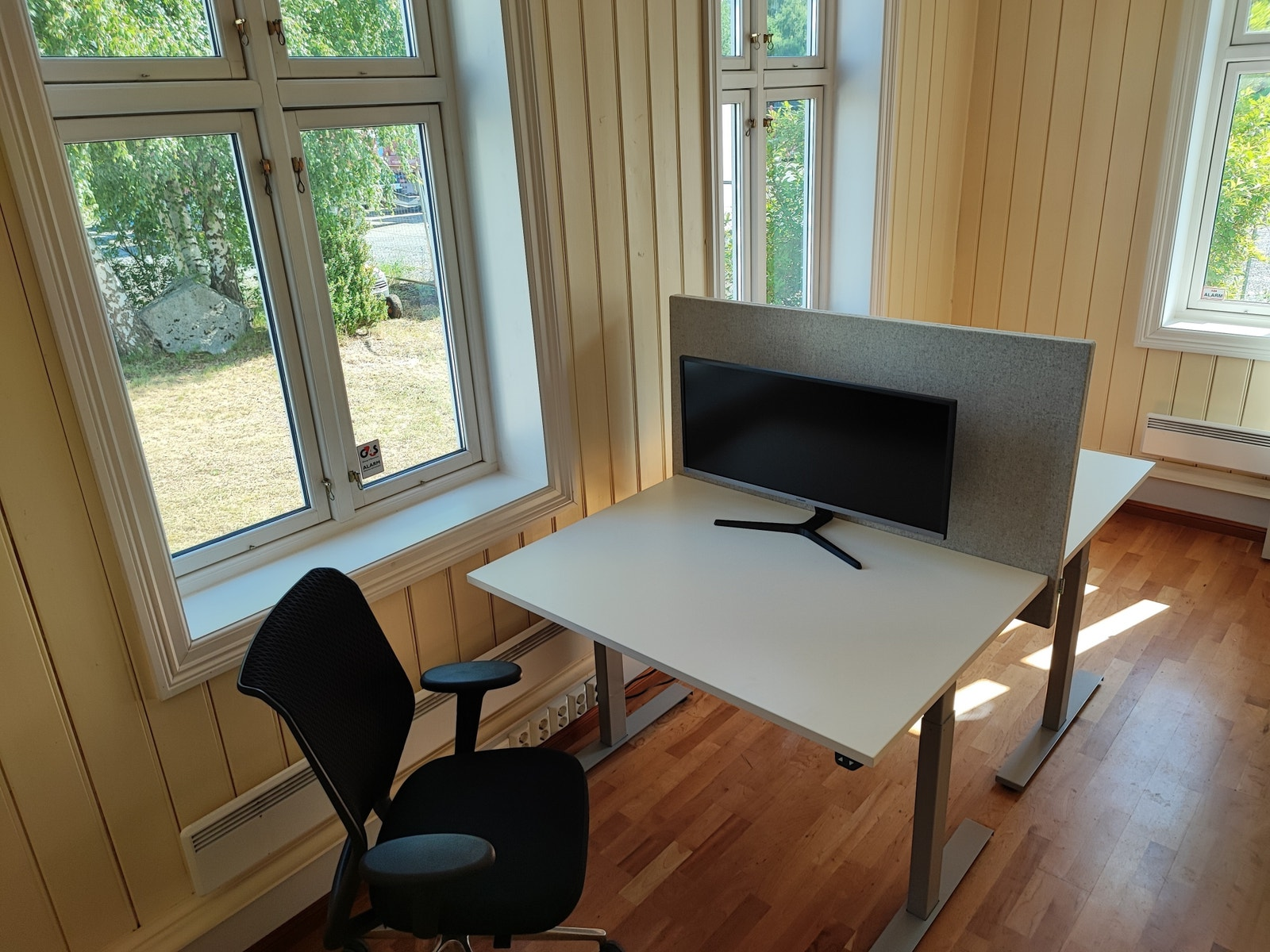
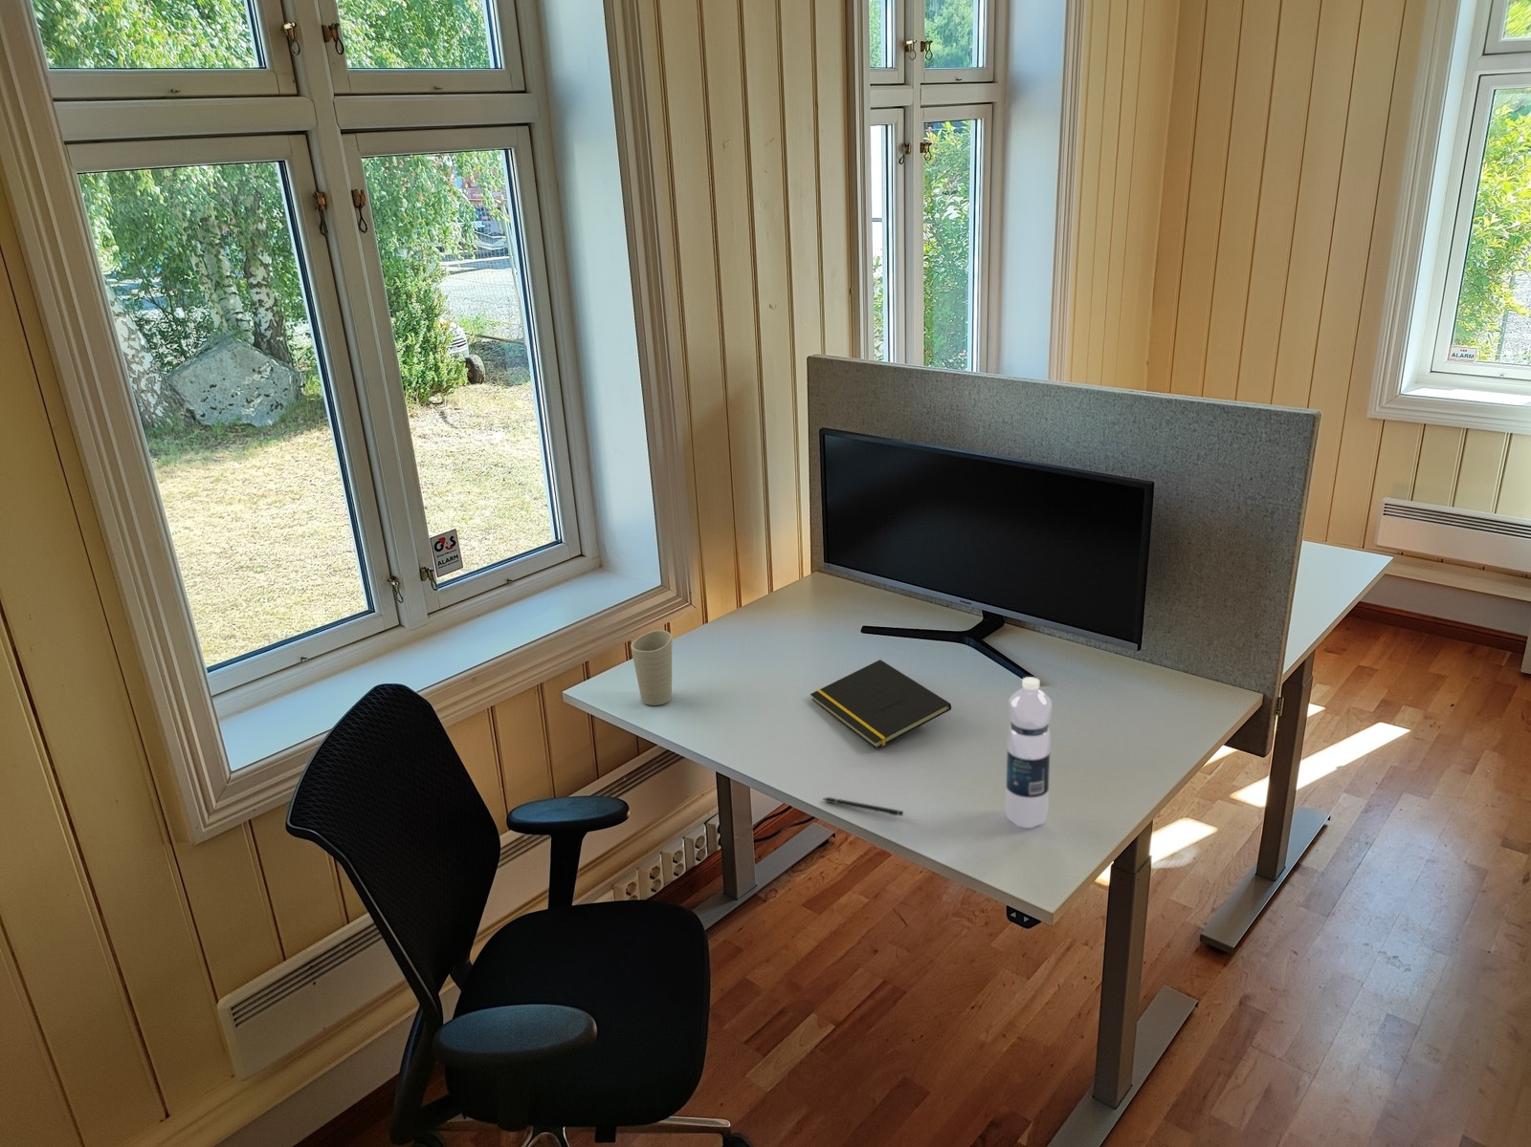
+ notepad [810,659,952,749]
+ cup [629,629,673,706]
+ water bottle [1004,676,1052,829]
+ pen [821,796,904,817]
